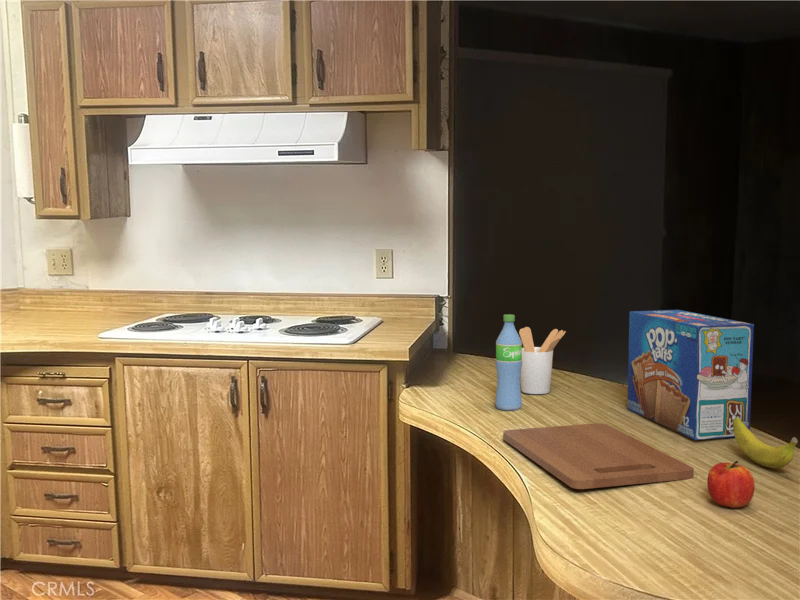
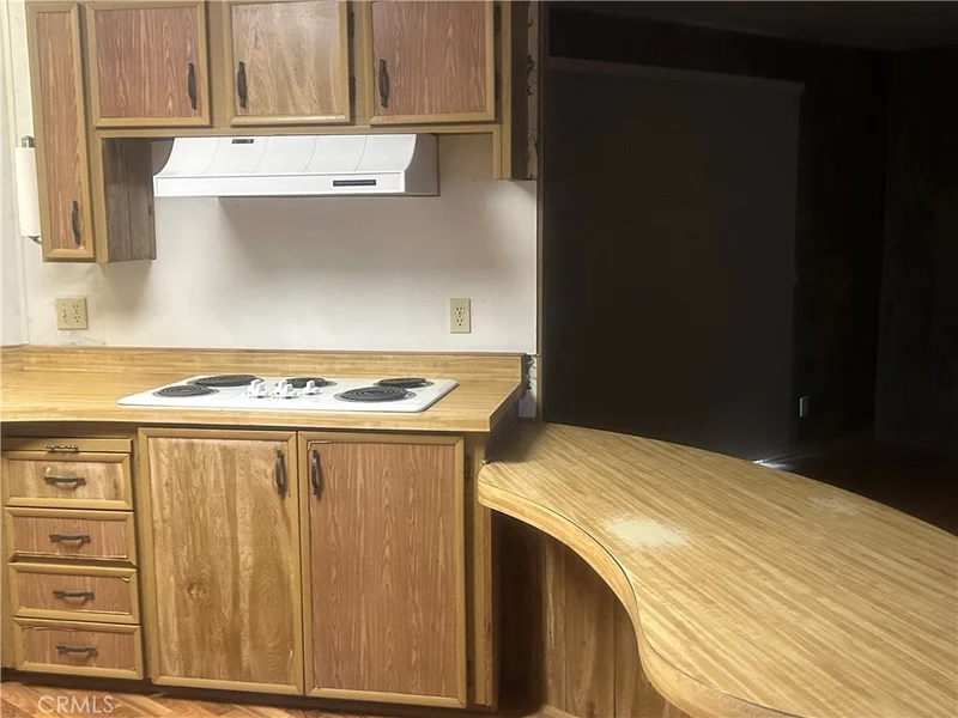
- water bottle [494,314,523,411]
- utensil holder [518,326,567,395]
- fruit [706,460,756,509]
- cutting board [502,422,695,490]
- toaster pastry box [626,309,755,441]
- banana [733,417,799,469]
